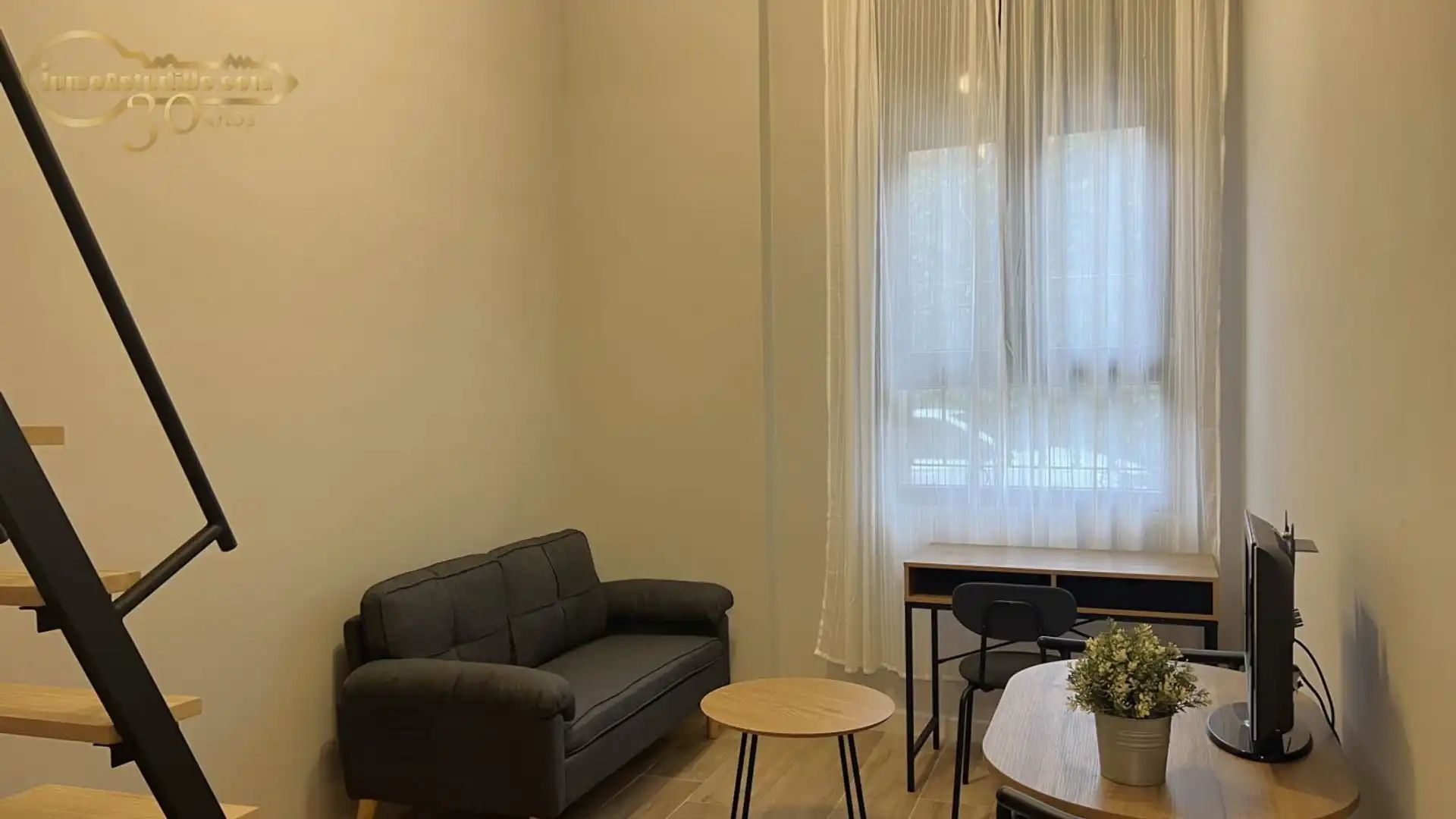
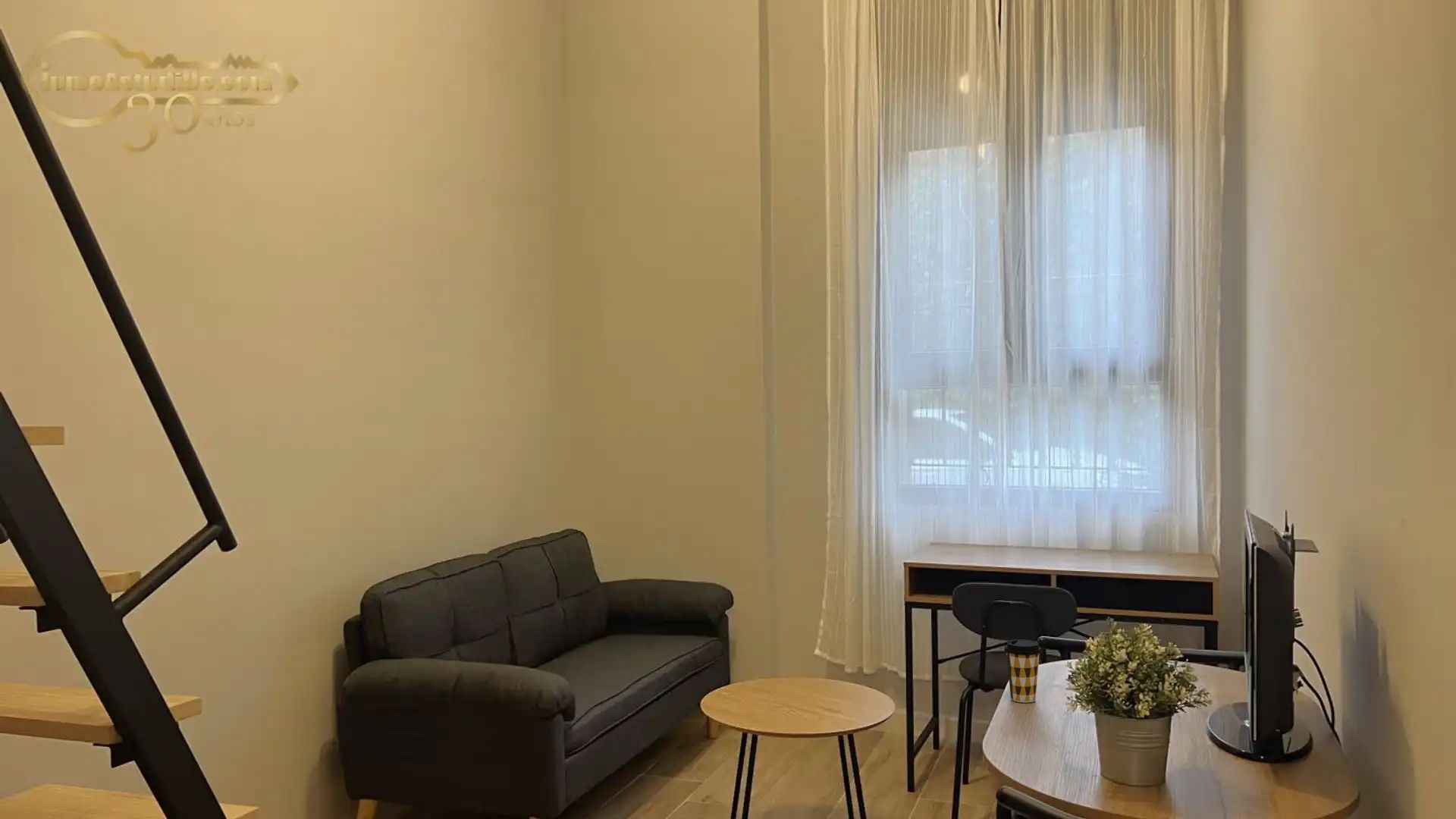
+ coffee cup [1003,639,1043,703]
